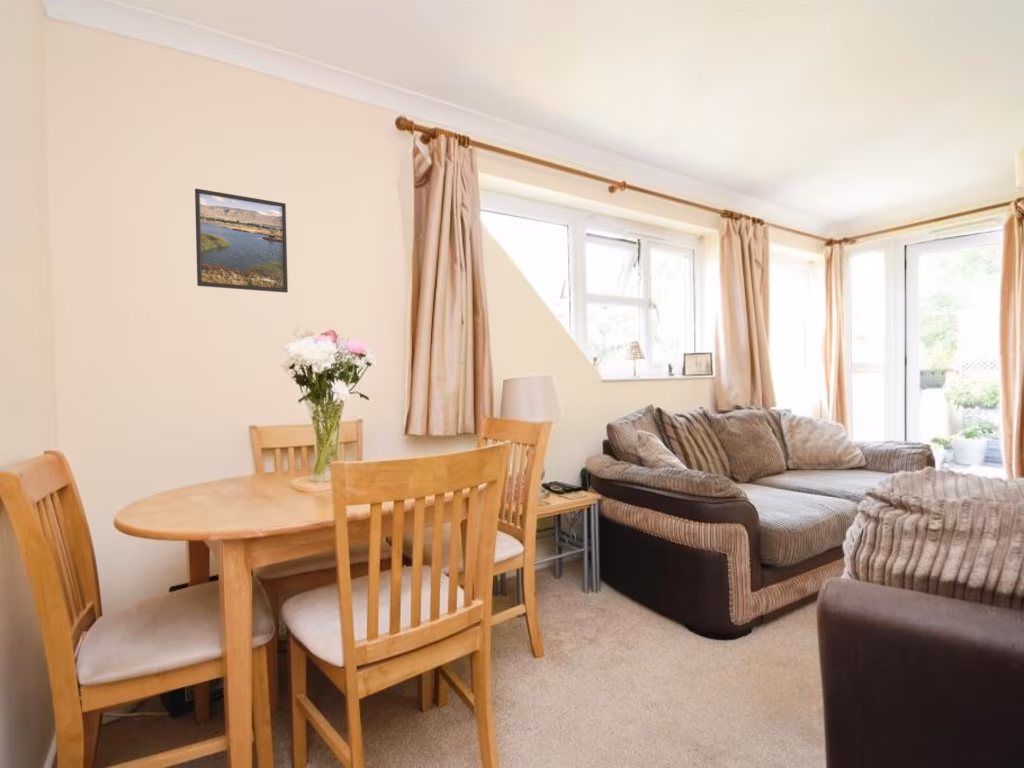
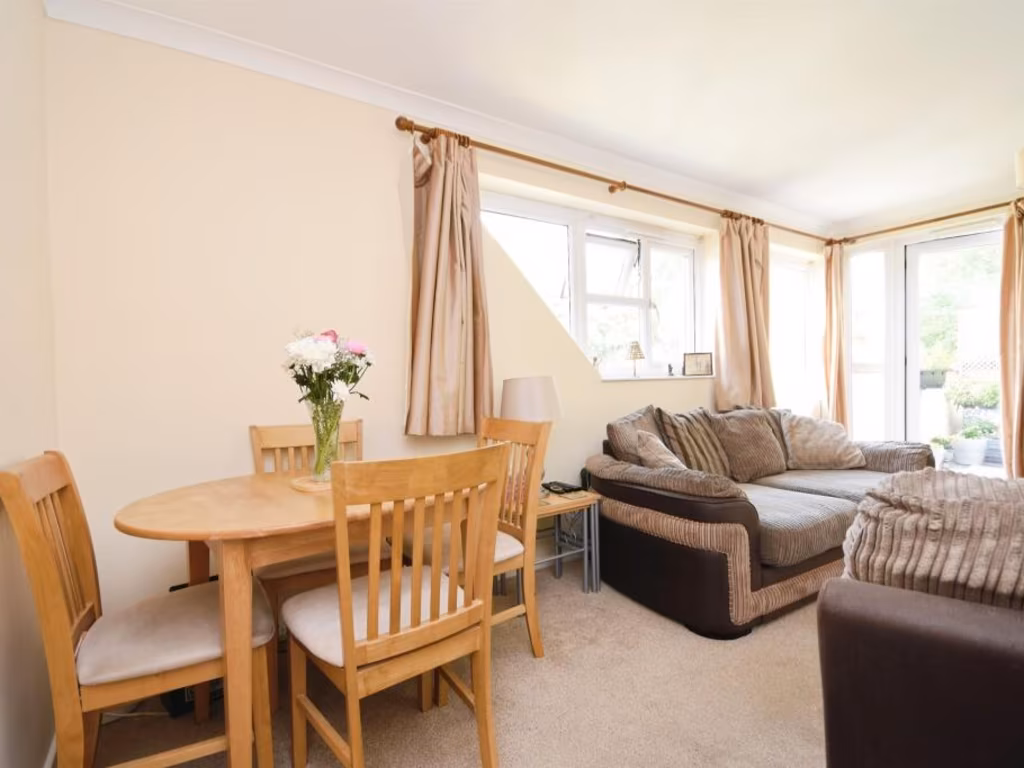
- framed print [194,188,289,294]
